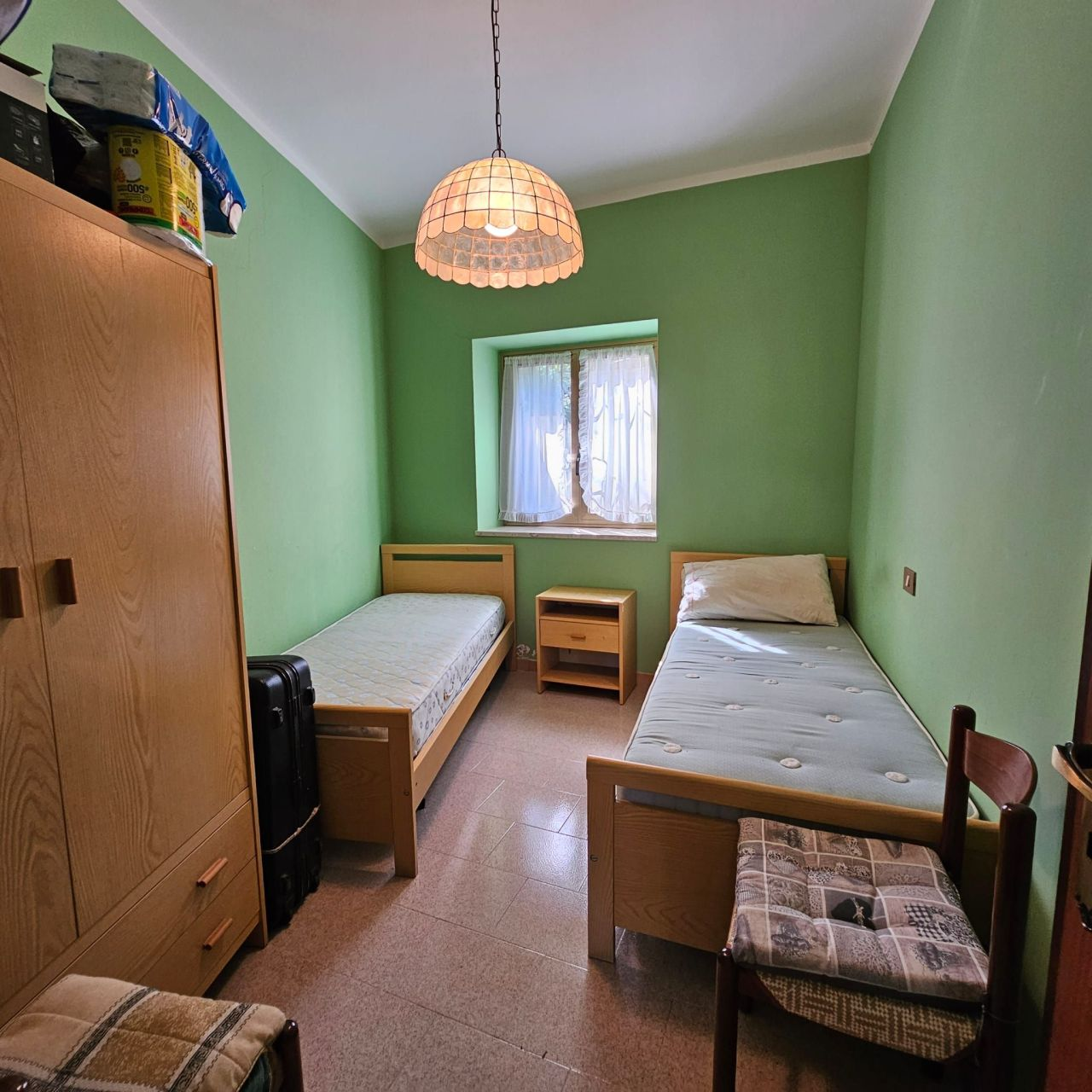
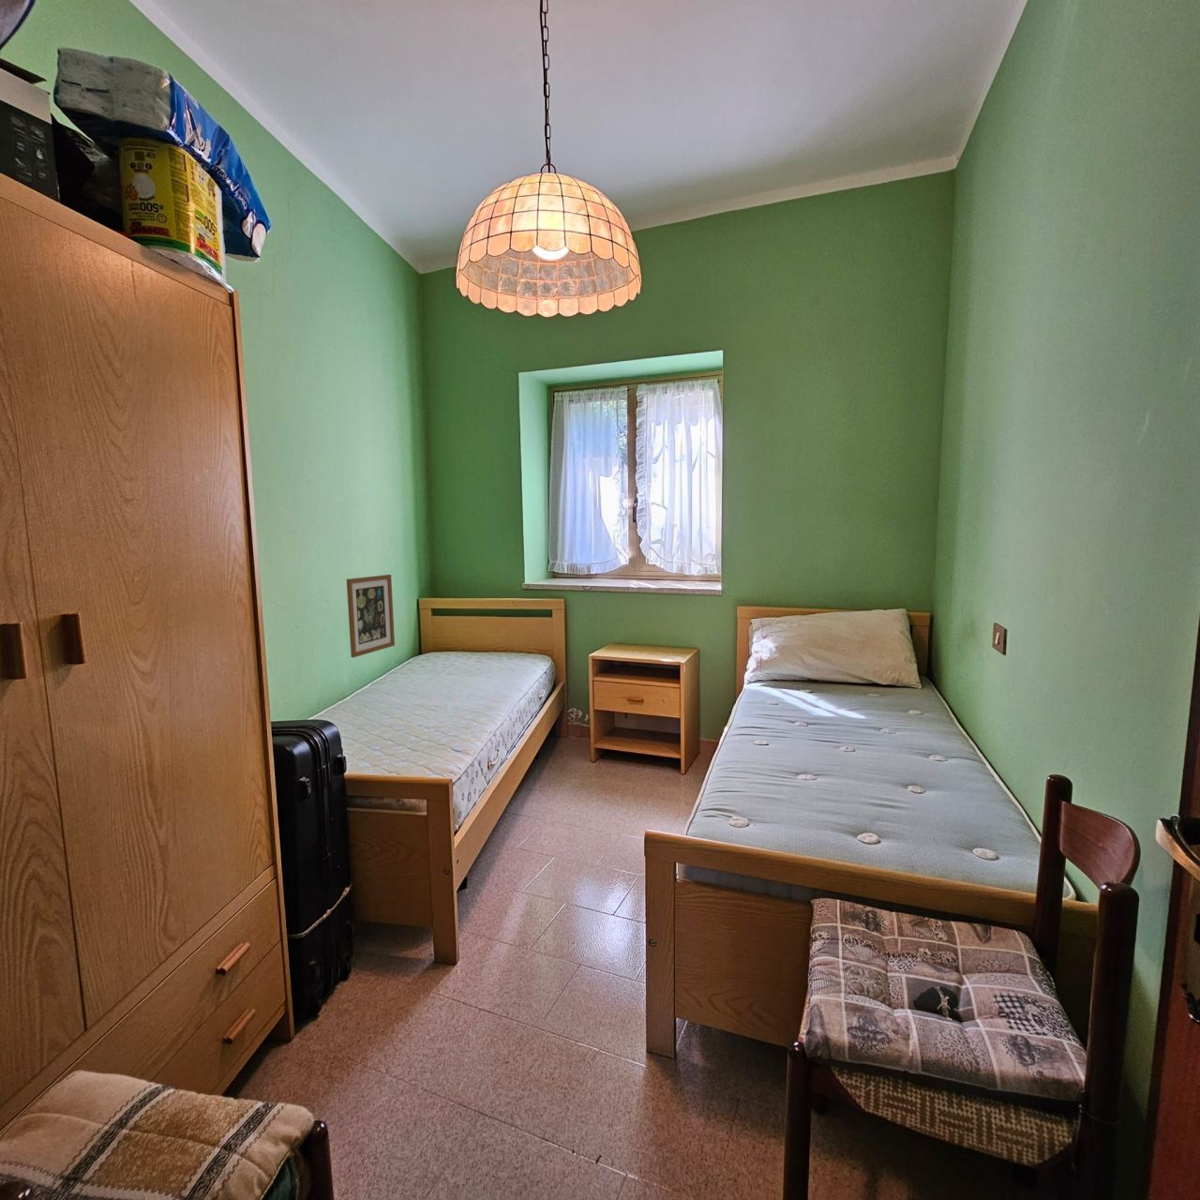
+ wall art [346,574,396,658]
